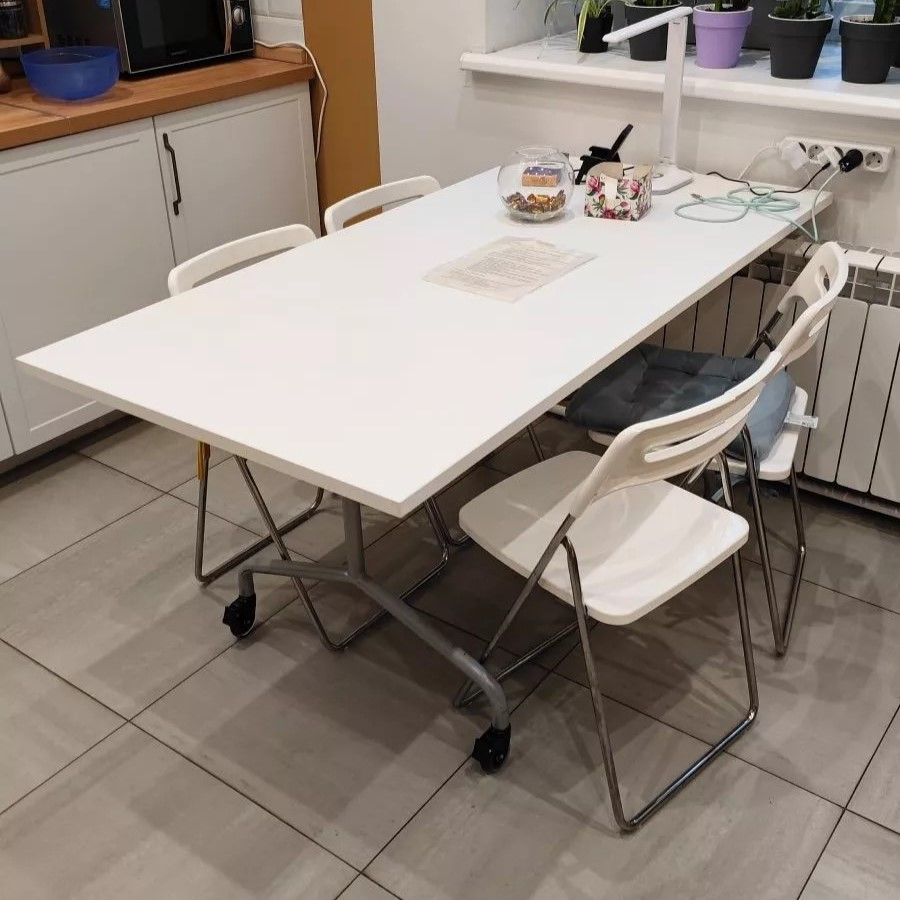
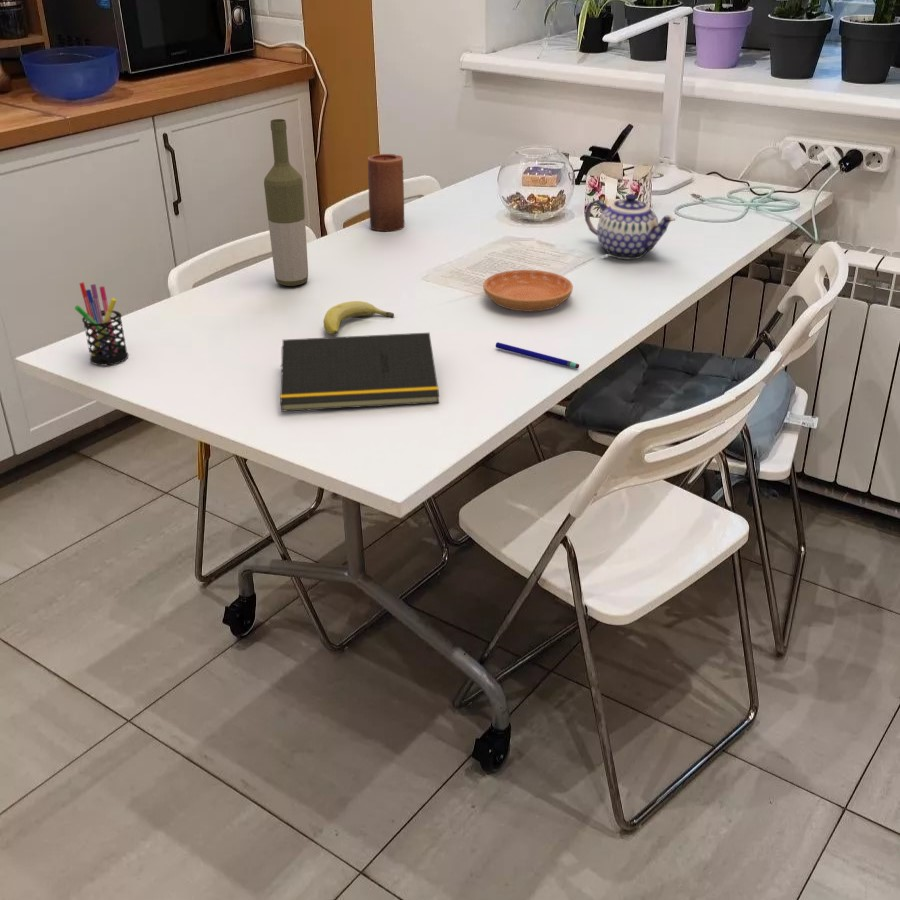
+ teapot [584,193,677,260]
+ bottle [263,118,309,287]
+ notepad [279,332,440,413]
+ pen [495,341,580,369]
+ candle [367,153,405,232]
+ saucer [482,269,574,312]
+ fruit [323,300,395,336]
+ pen holder [74,281,129,367]
